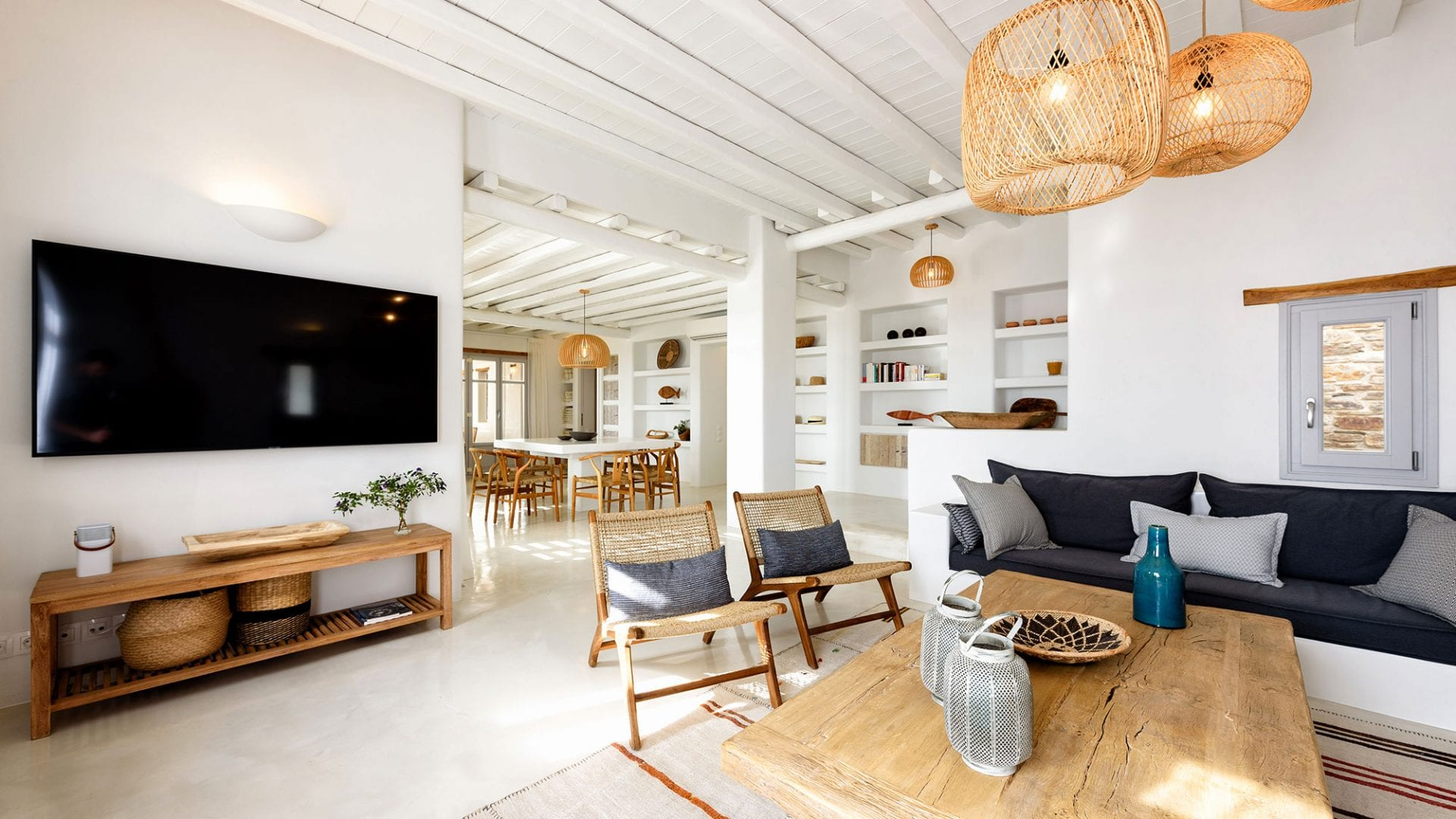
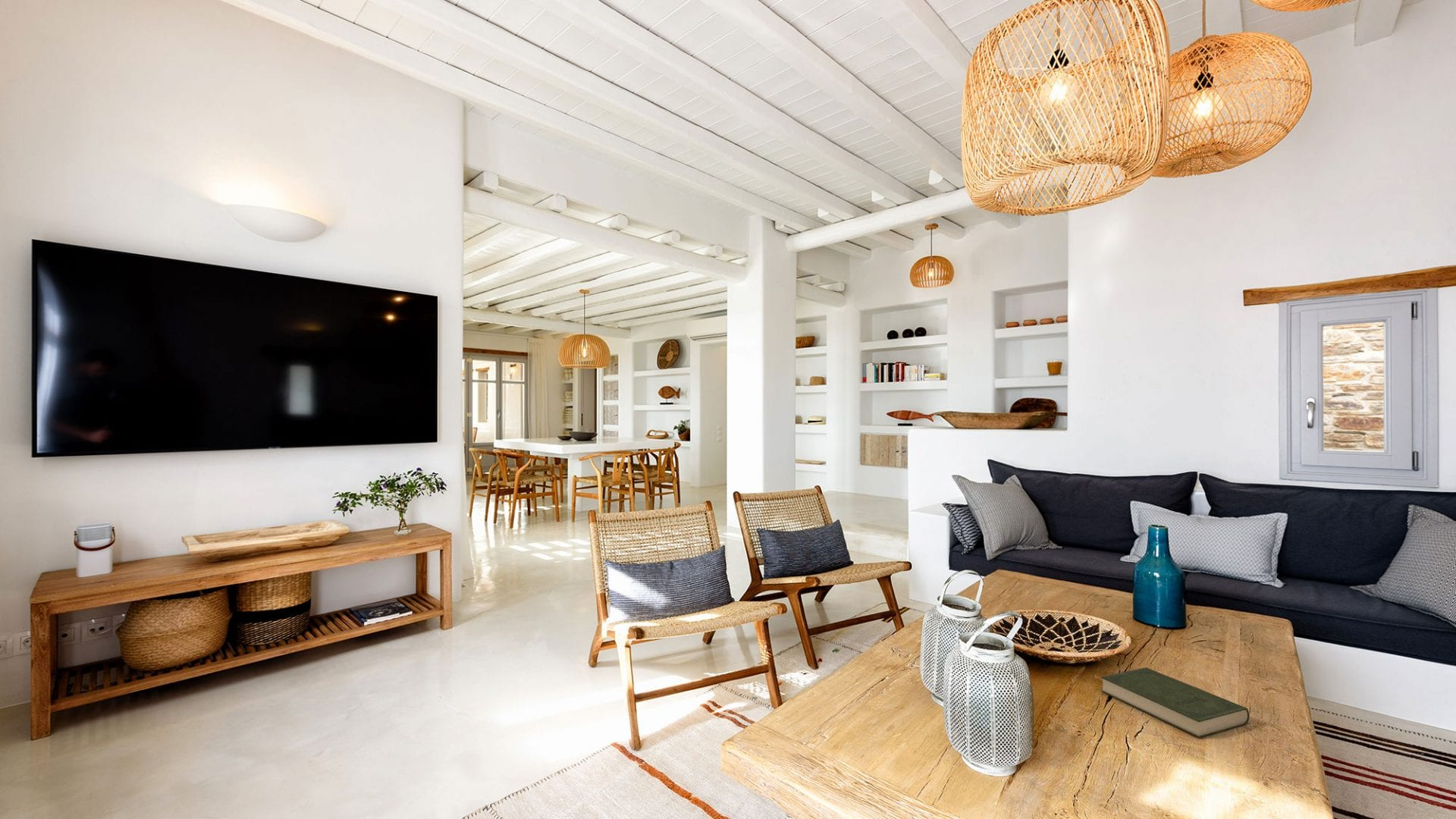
+ book [1101,667,1250,738]
